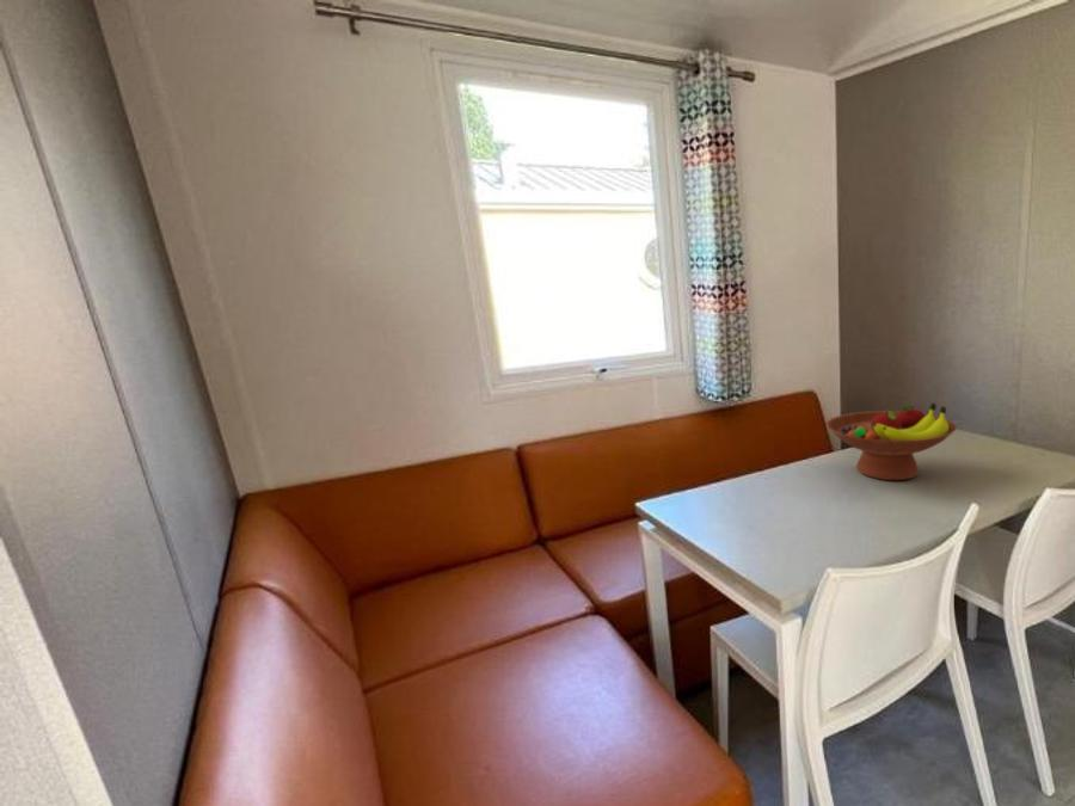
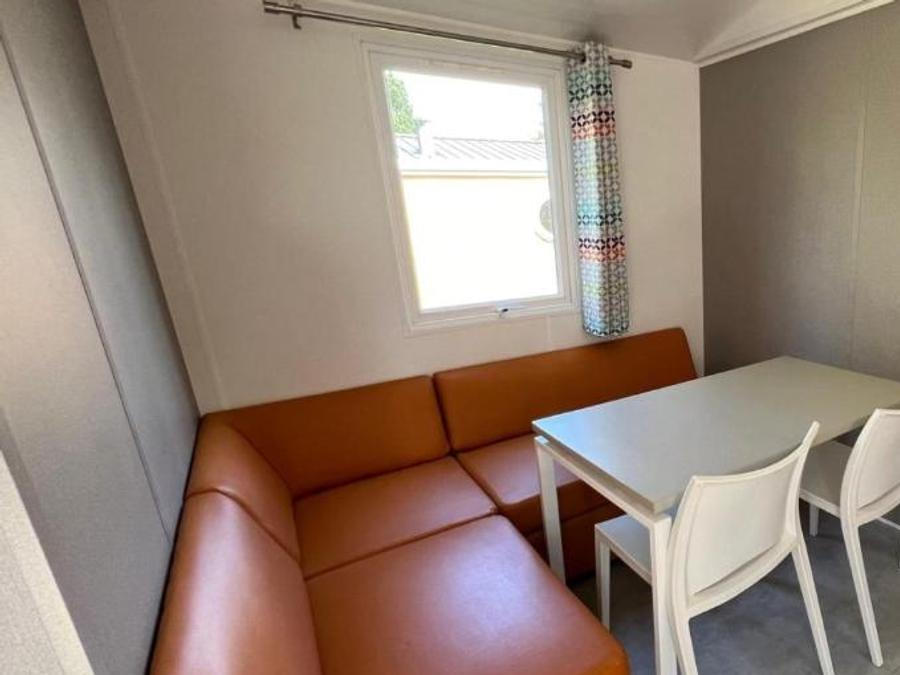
- fruit bowl [825,402,958,481]
